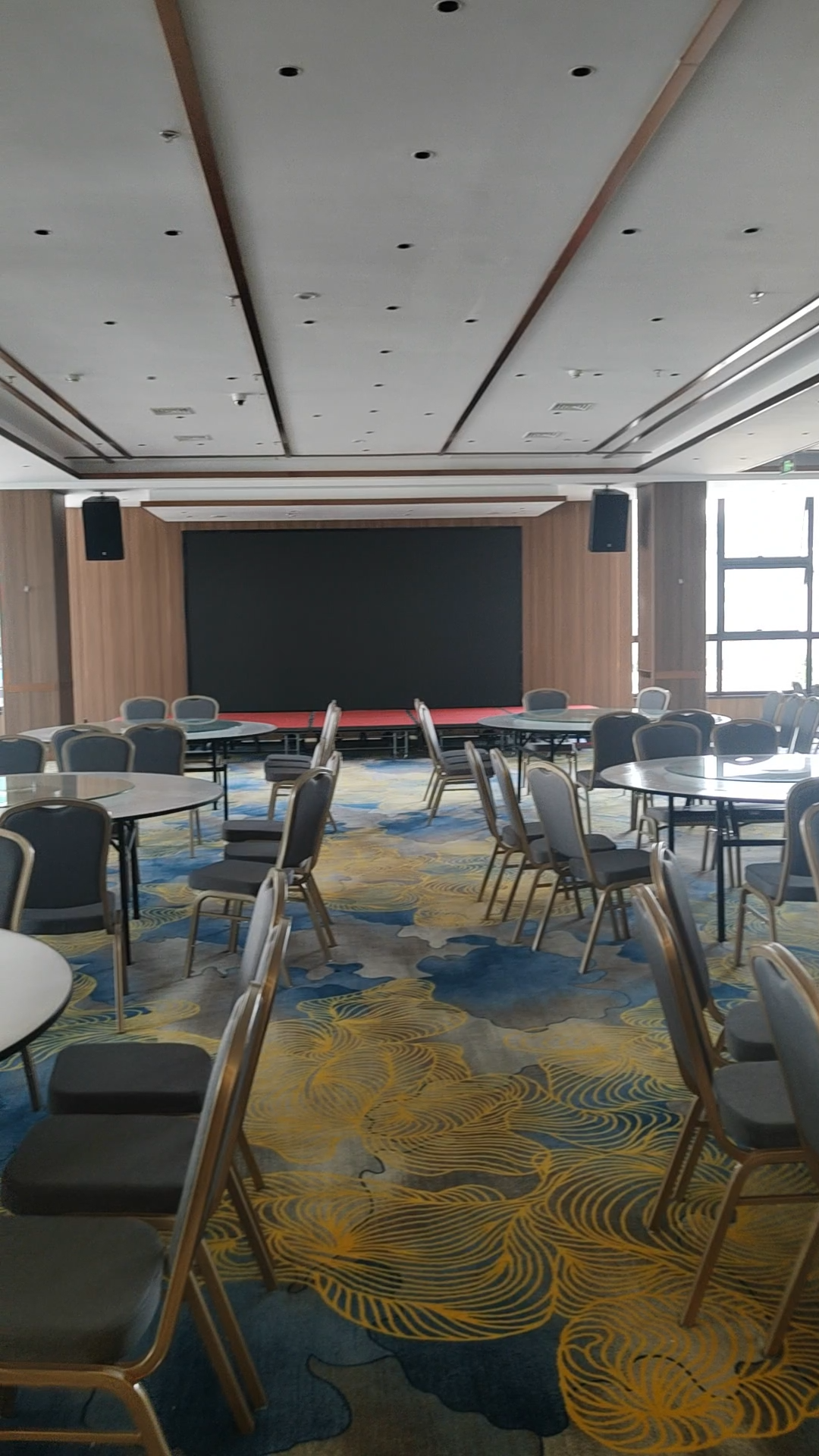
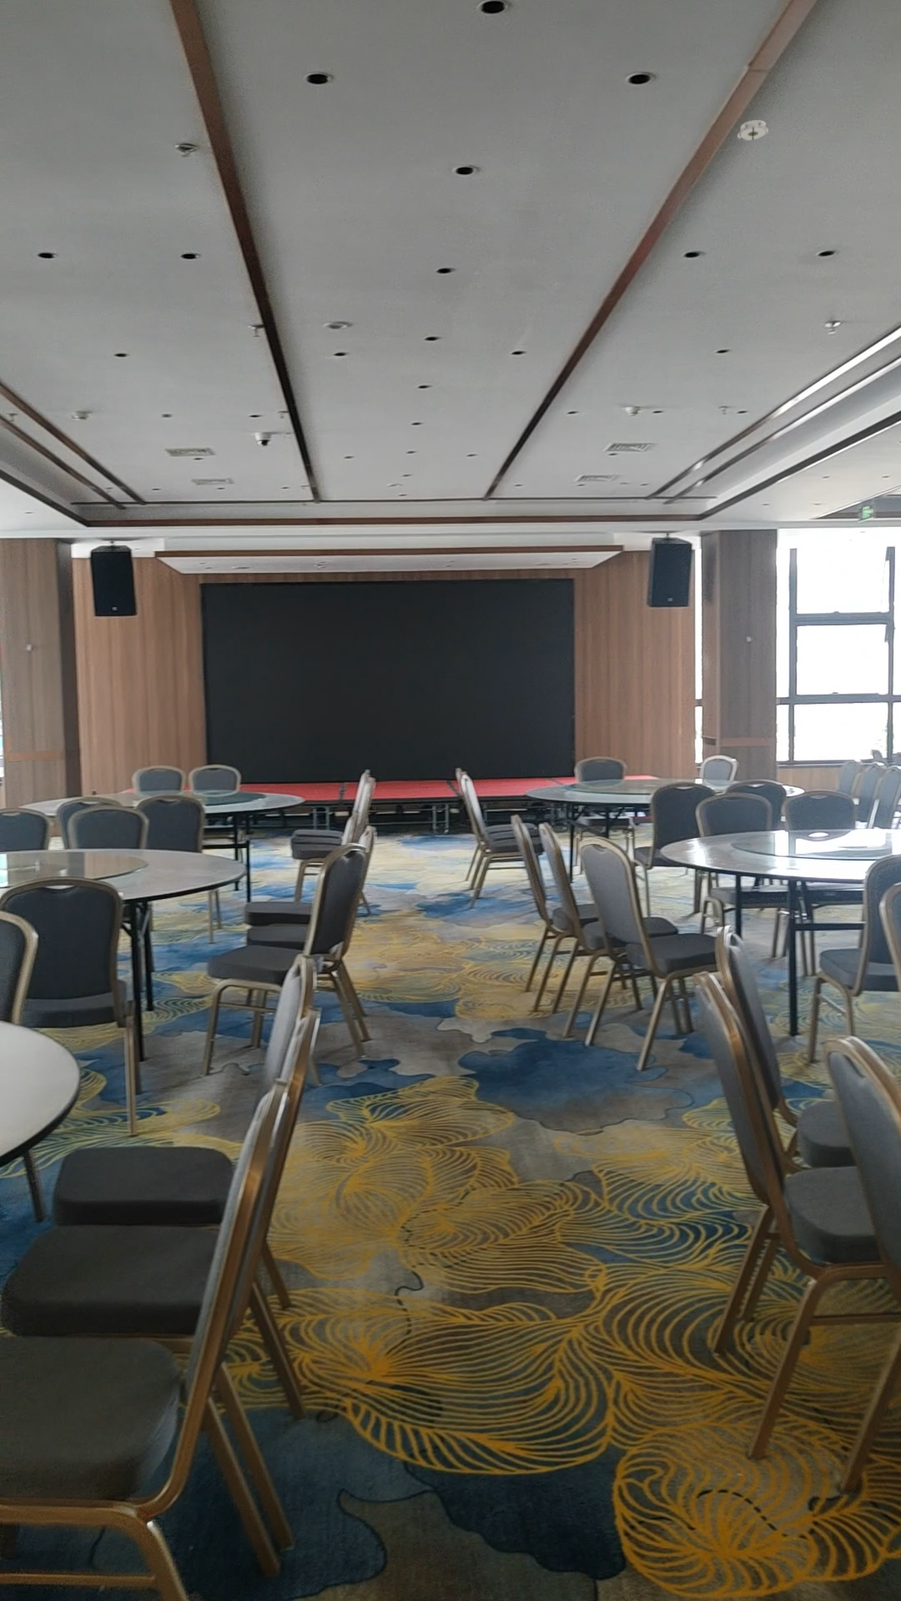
+ smoke detector [735,119,769,144]
